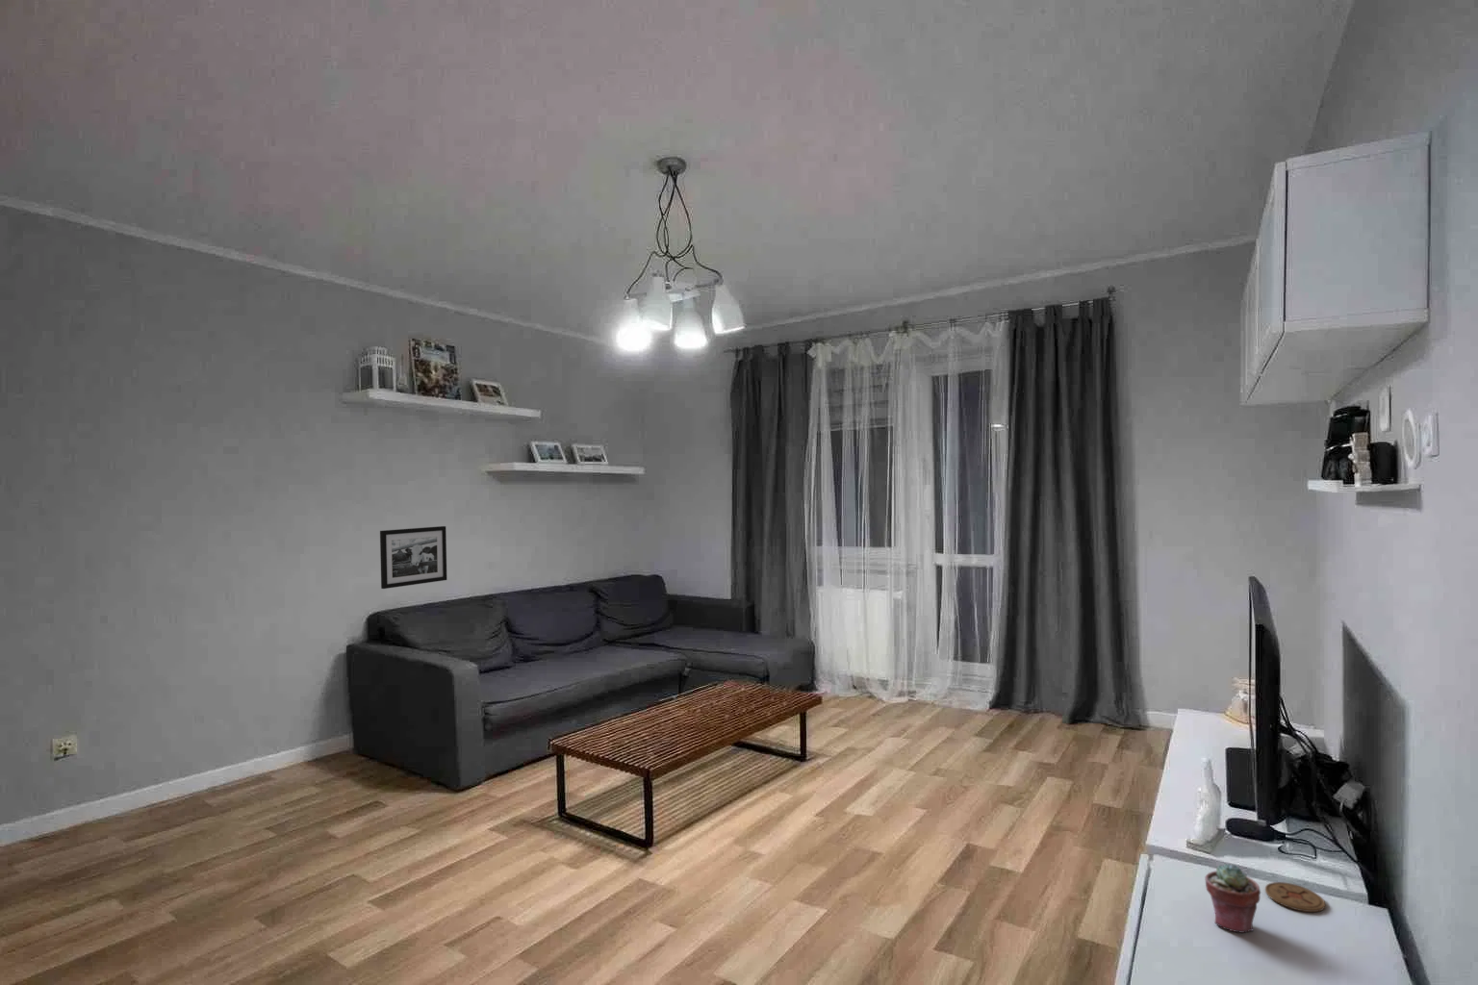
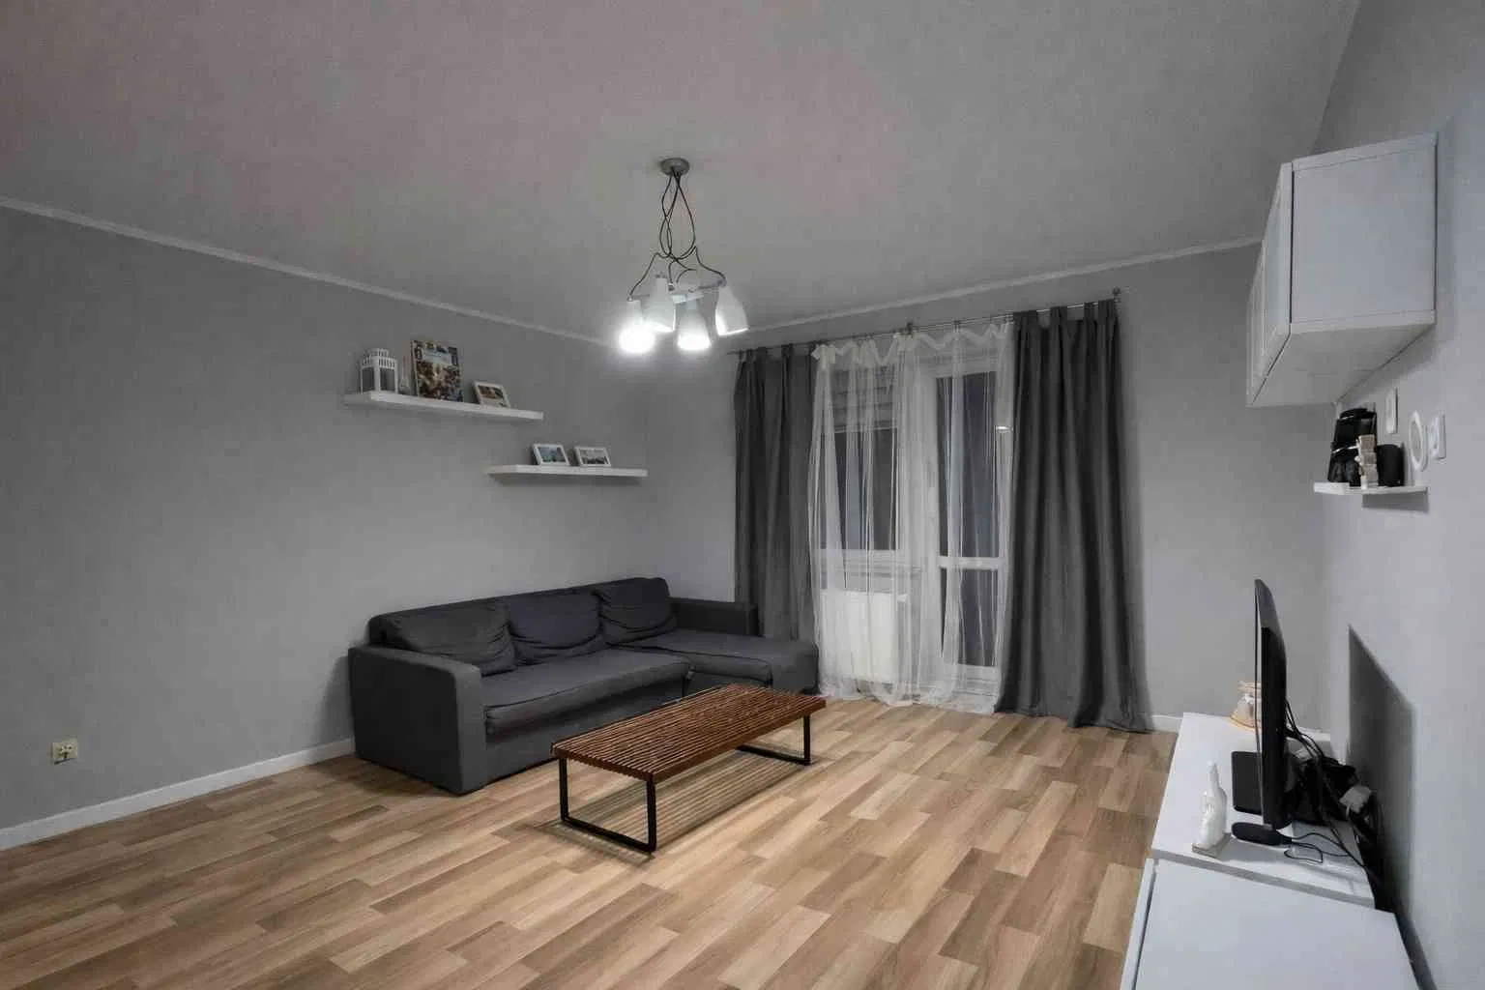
- potted succulent [1204,863,1261,934]
- coaster [1265,882,1326,912]
- picture frame [379,525,448,589]
